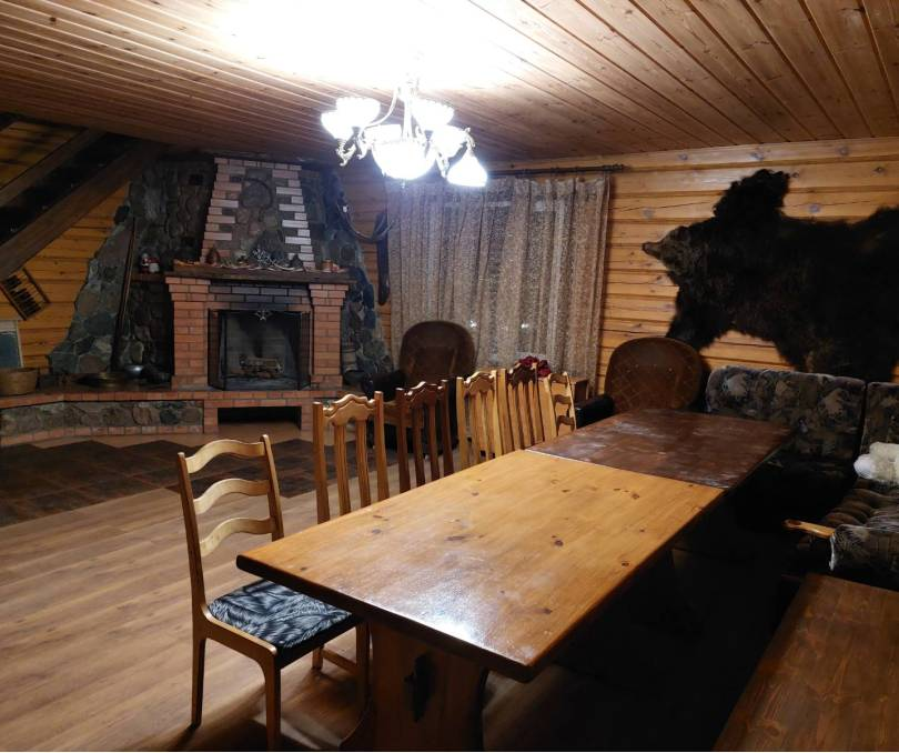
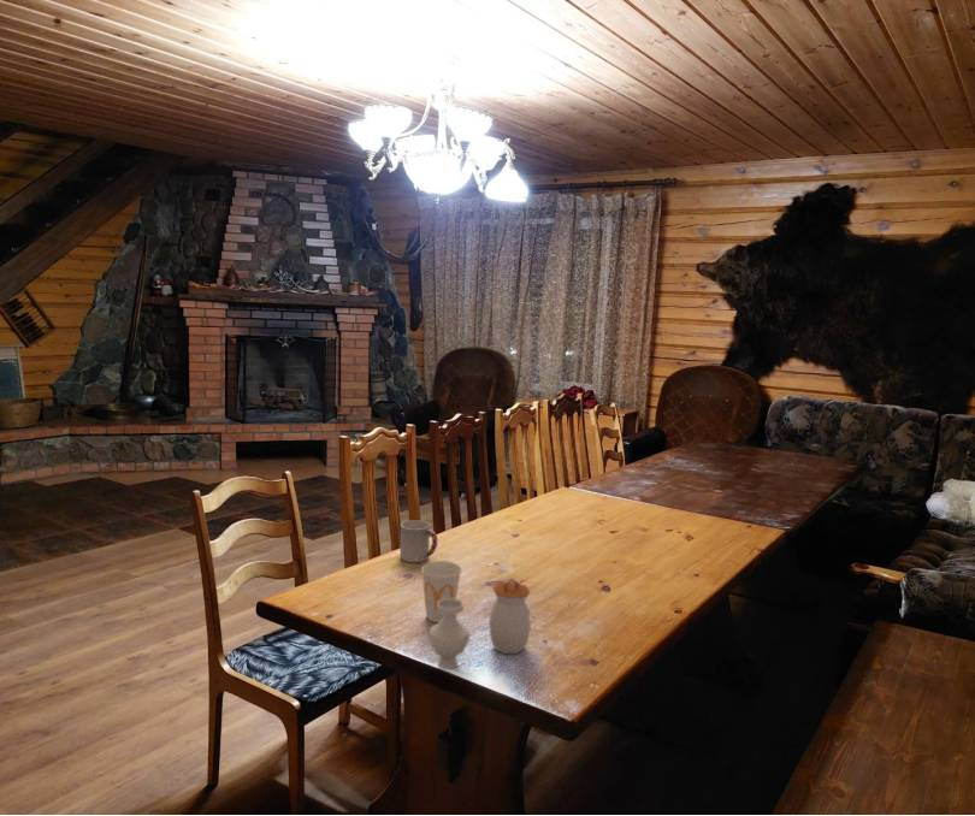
+ jar [427,578,532,670]
+ cup [420,560,462,623]
+ cup [398,519,439,563]
